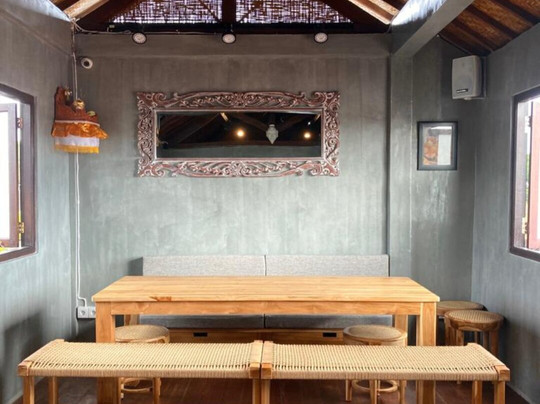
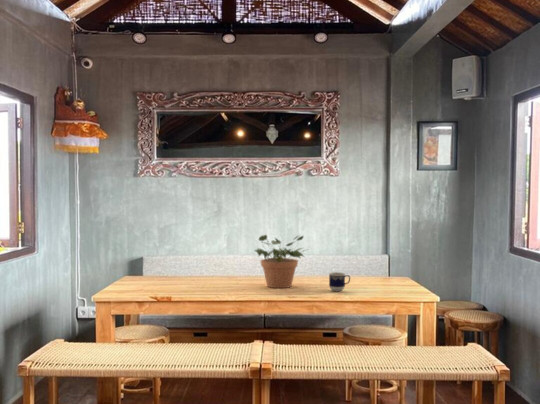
+ potted plant [253,234,310,289]
+ cup [328,271,351,292]
